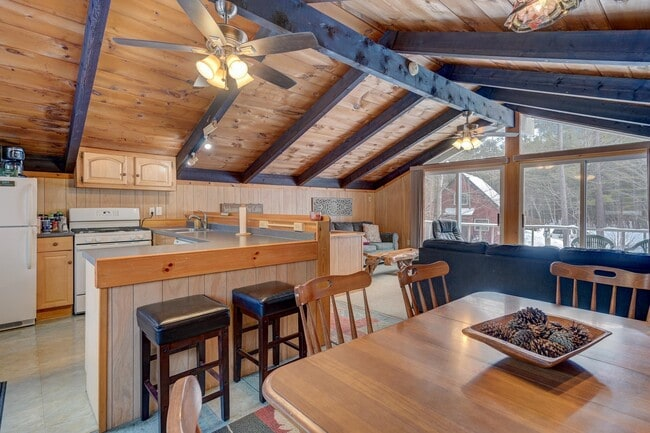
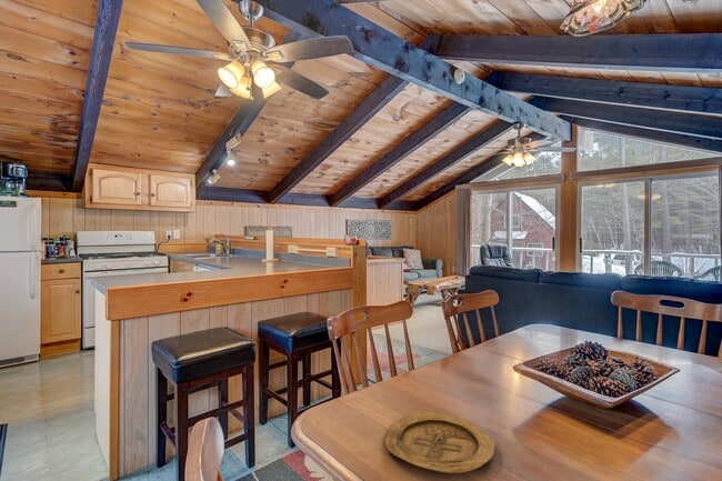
+ plate [383,411,497,474]
